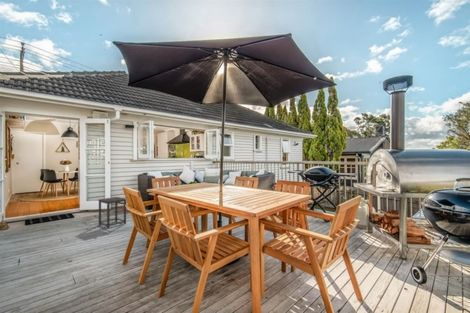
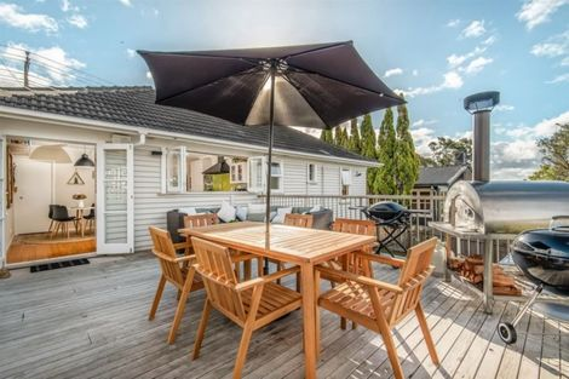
- side table [97,196,127,229]
